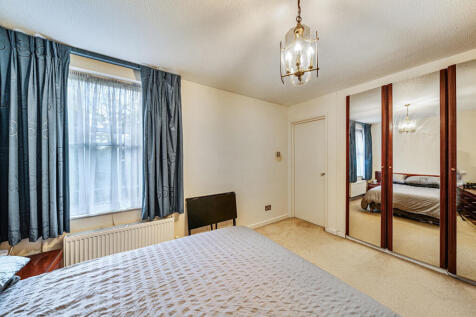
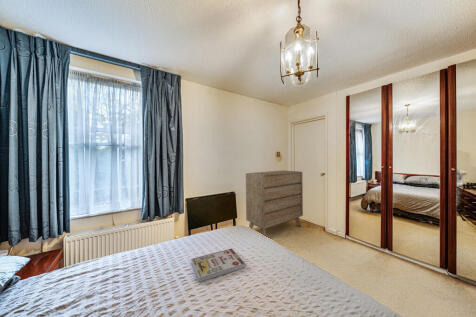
+ book [190,248,246,283]
+ dresser [245,169,304,237]
